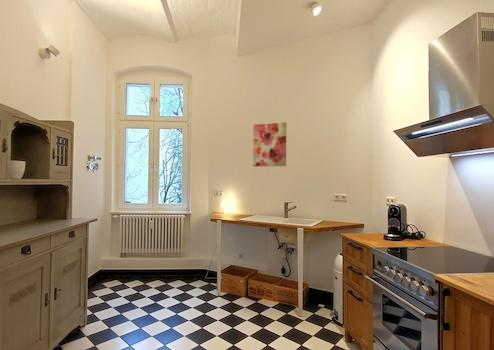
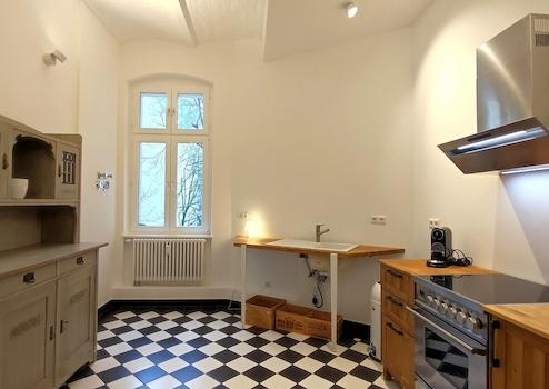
- wall art [252,122,287,167]
